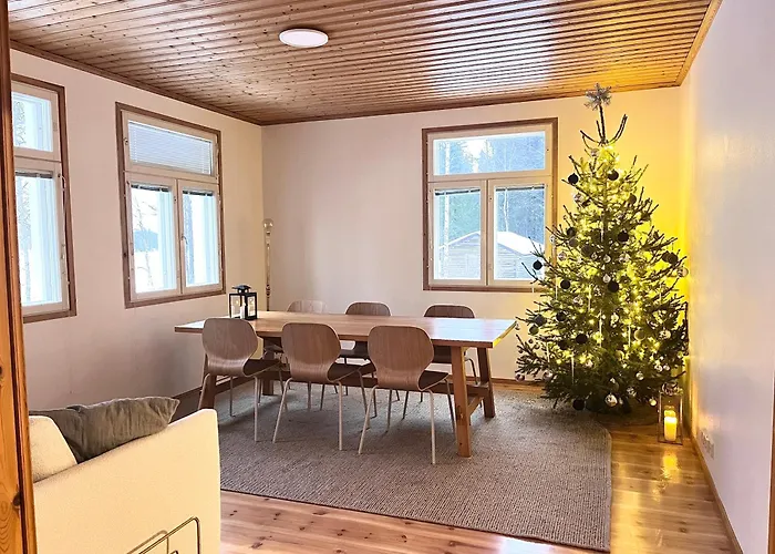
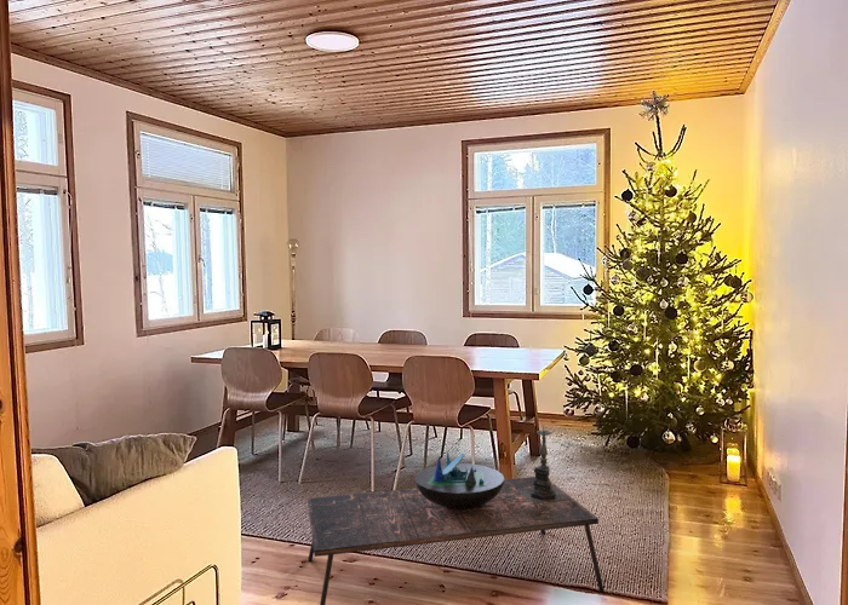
+ candle holder [518,426,568,503]
+ decorative bowl [414,450,505,509]
+ coffee table [306,476,606,605]
